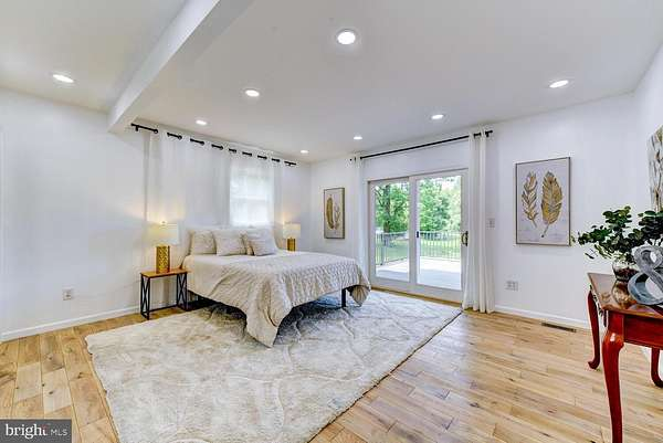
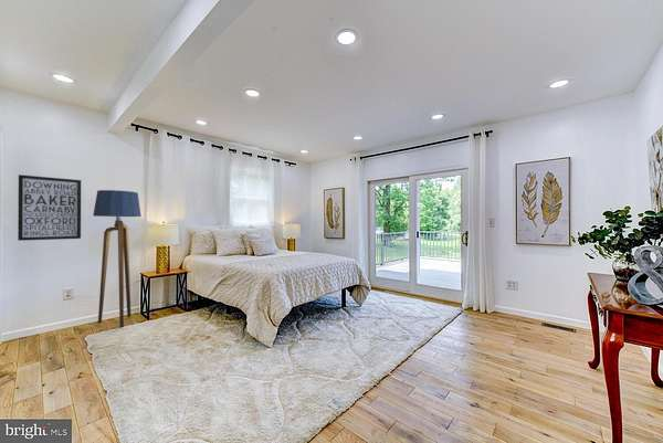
+ floor lamp [92,189,143,328]
+ wall art [17,173,82,242]
